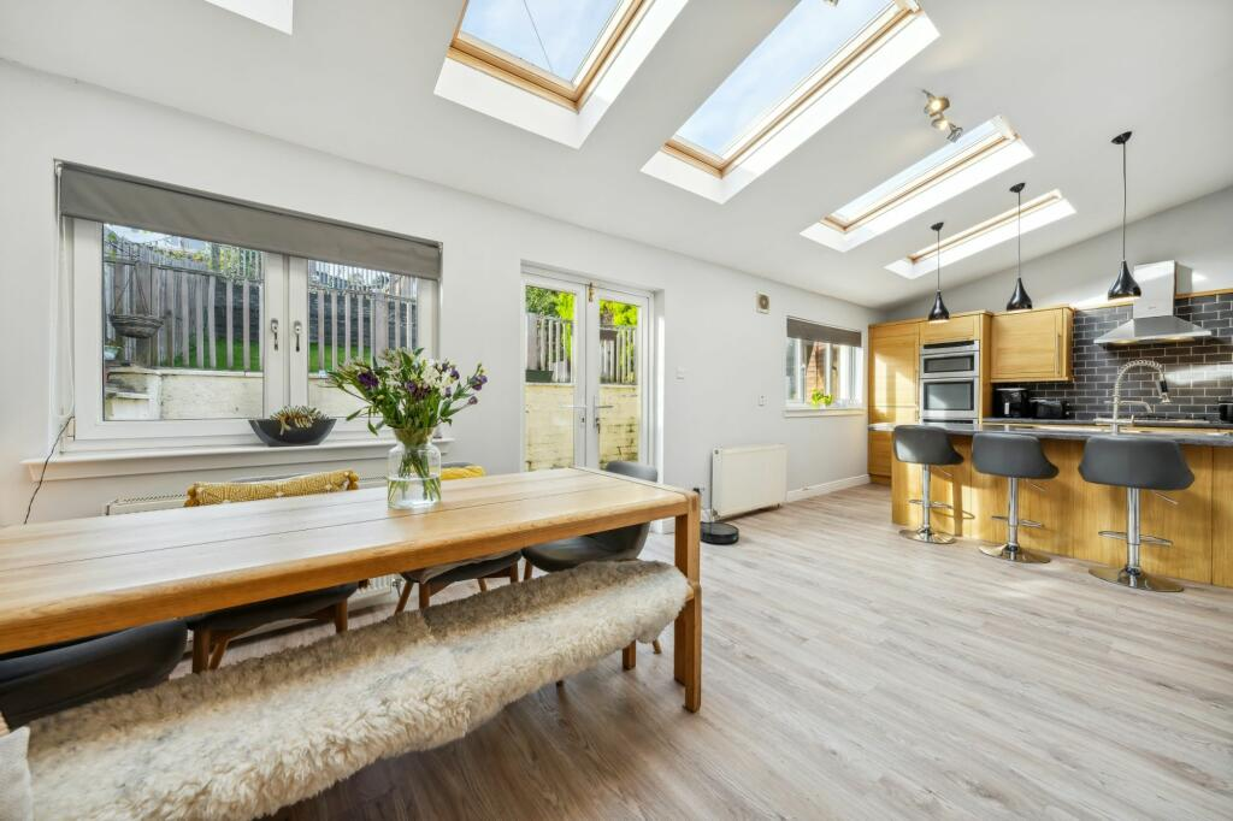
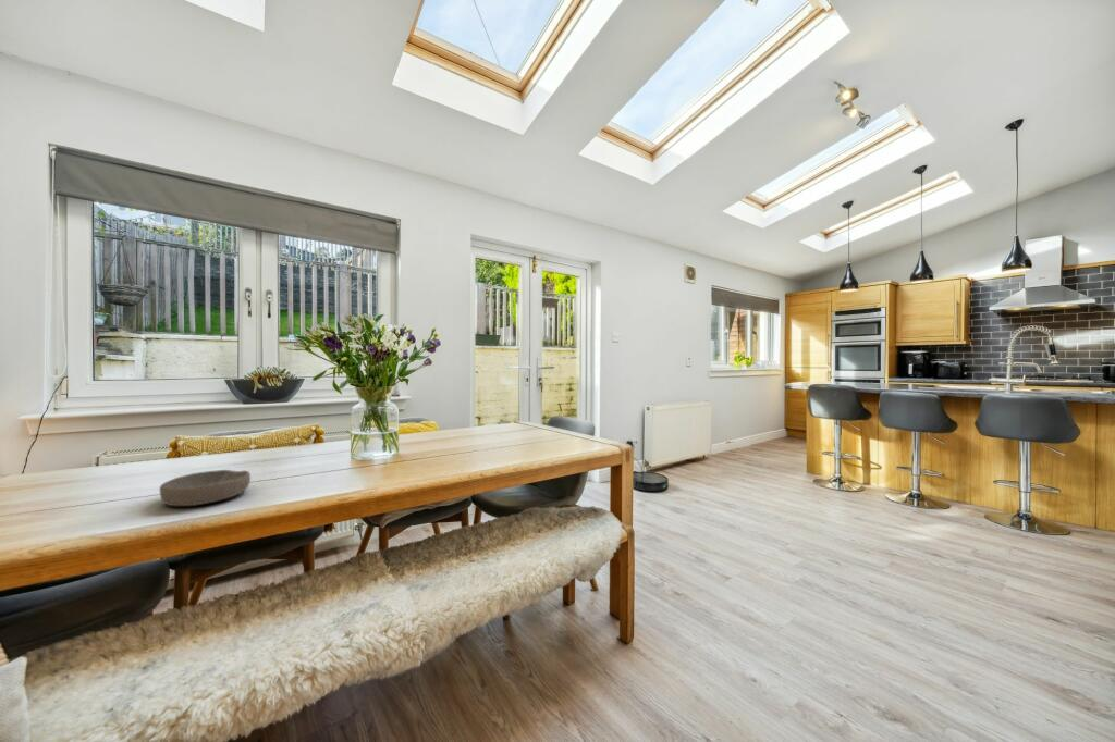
+ bowl [158,469,252,507]
